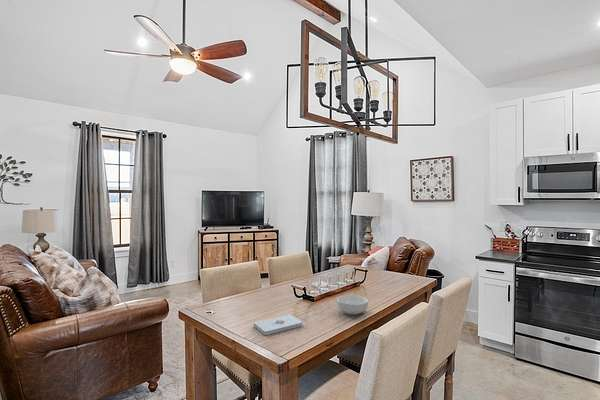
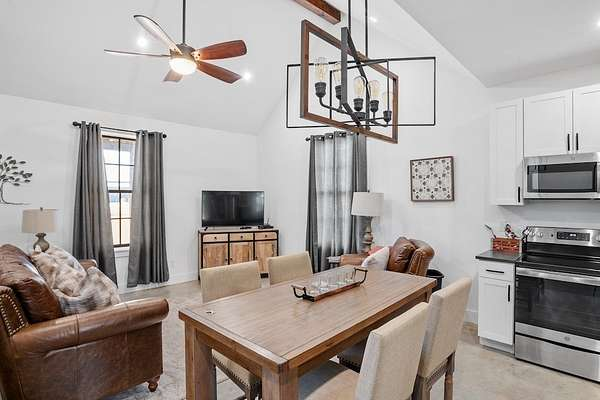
- cereal bowl [336,294,369,316]
- notepad [253,313,303,336]
